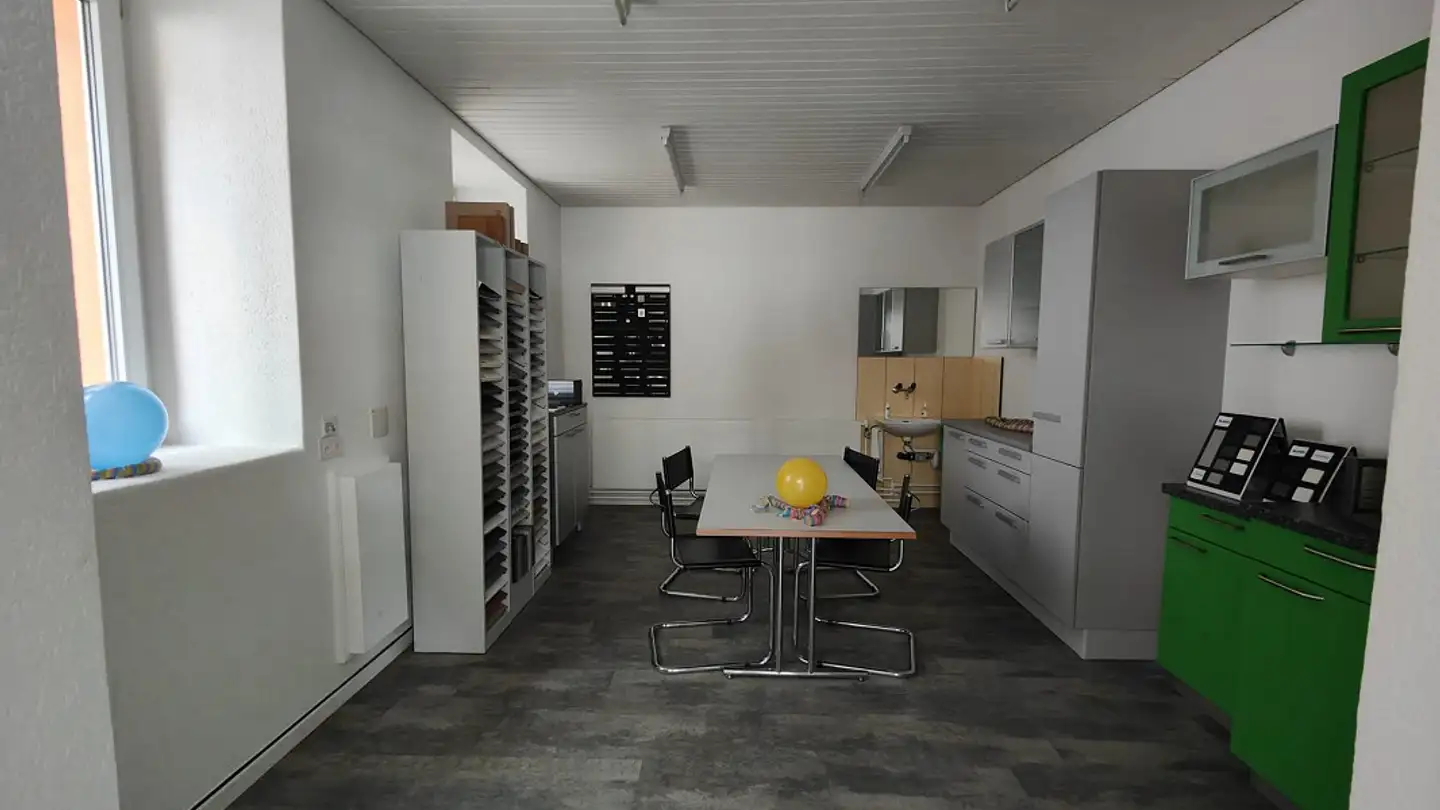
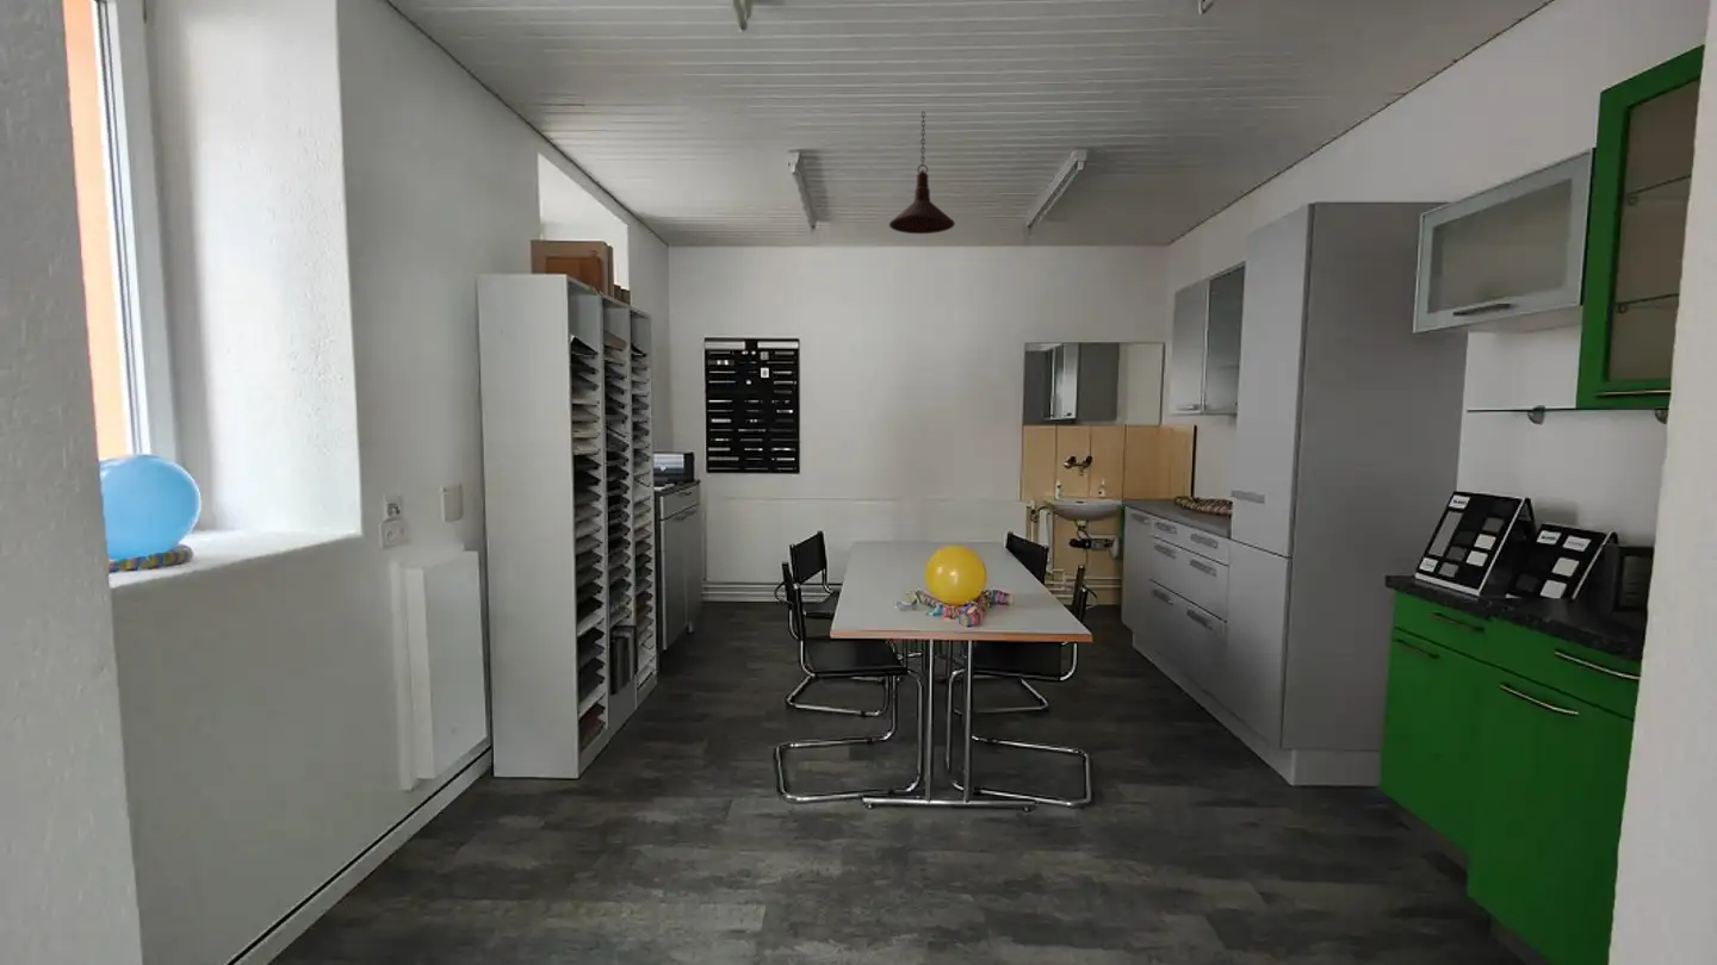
+ pendant light [888,111,956,235]
